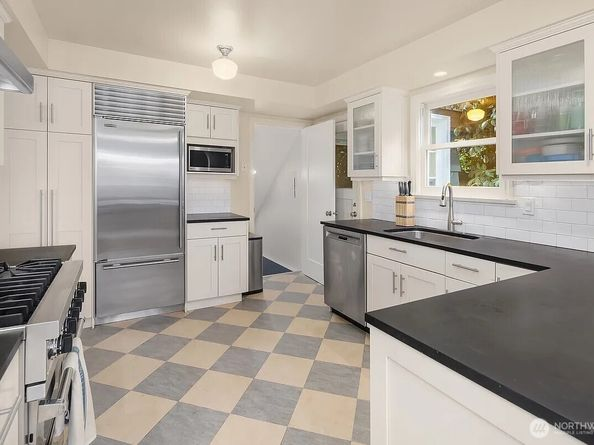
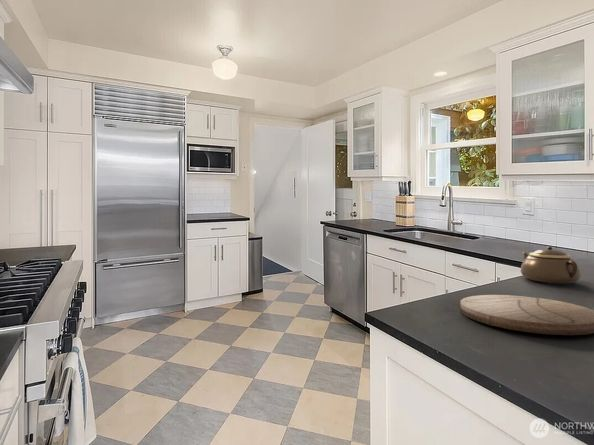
+ cutting board [459,294,594,336]
+ teapot [520,246,582,284]
